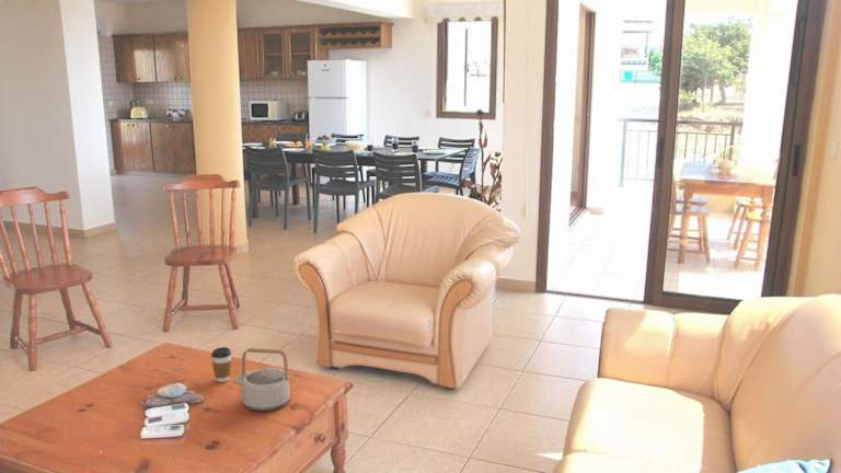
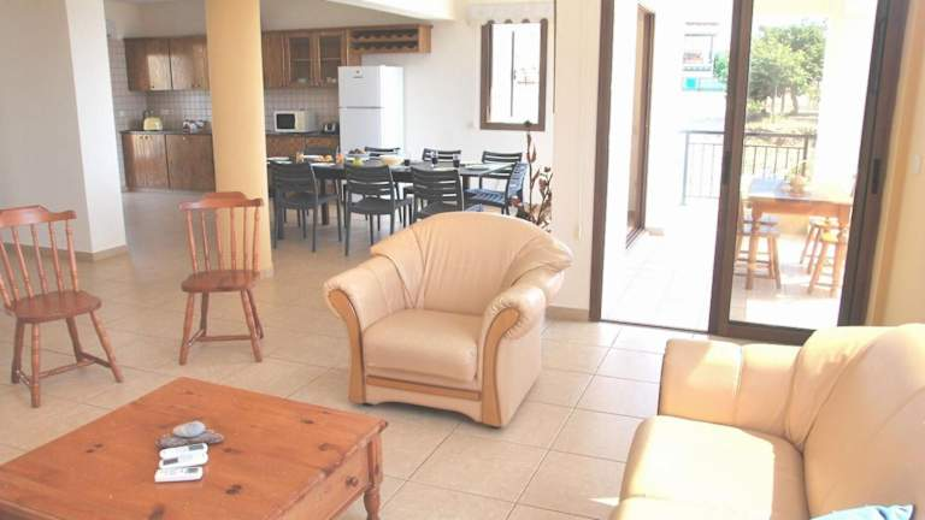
- coffee cup [210,346,232,383]
- teapot [232,347,291,413]
